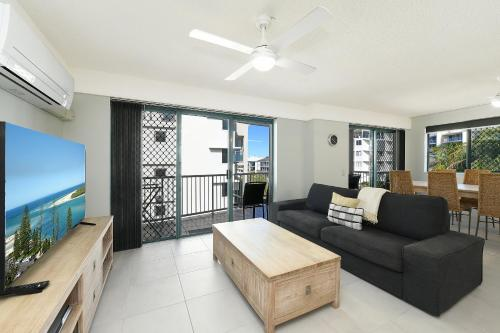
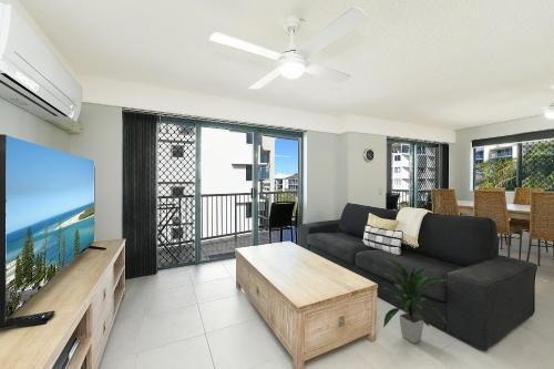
+ indoor plant [381,259,448,345]
